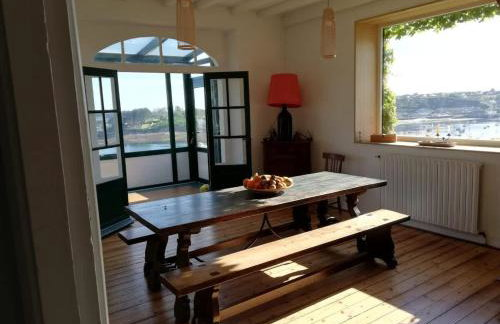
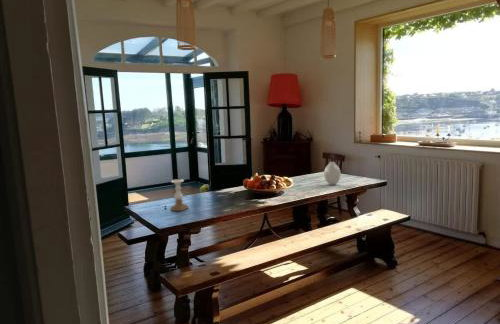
+ vase [323,161,342,186]
+ candle holder [169,179,189,212]
